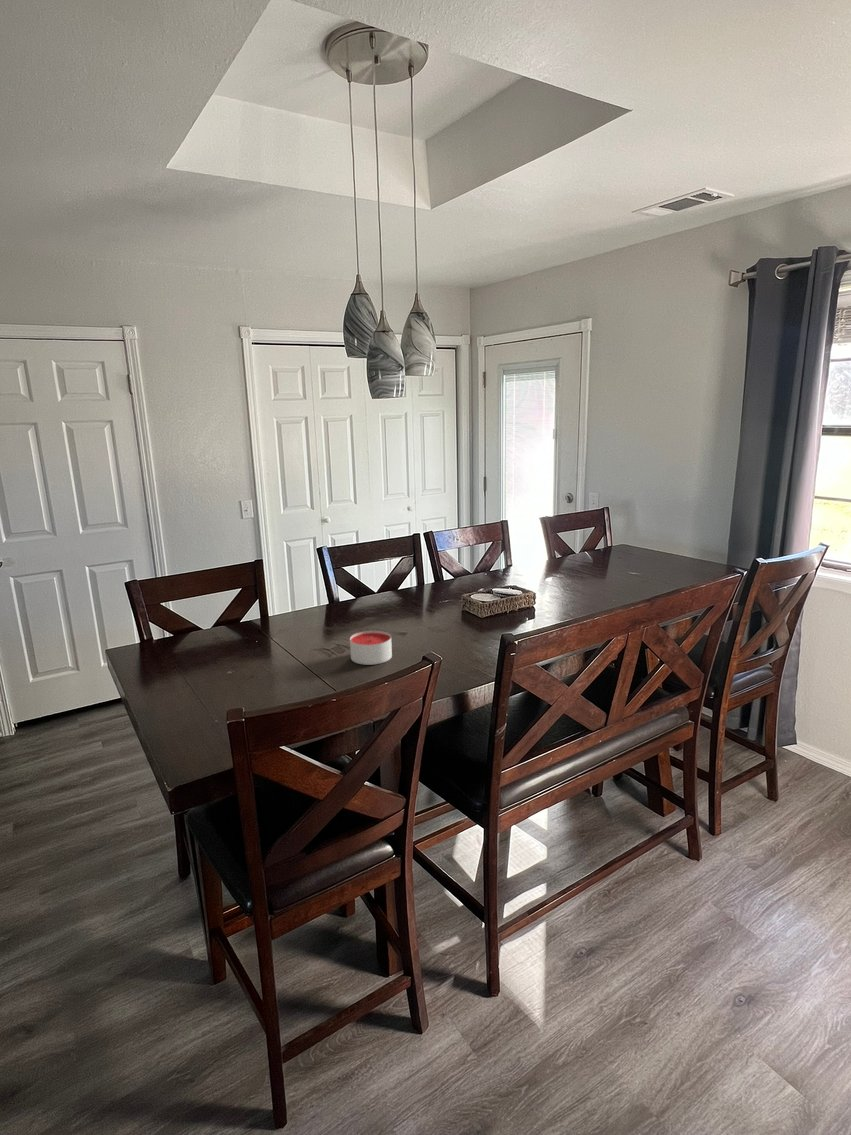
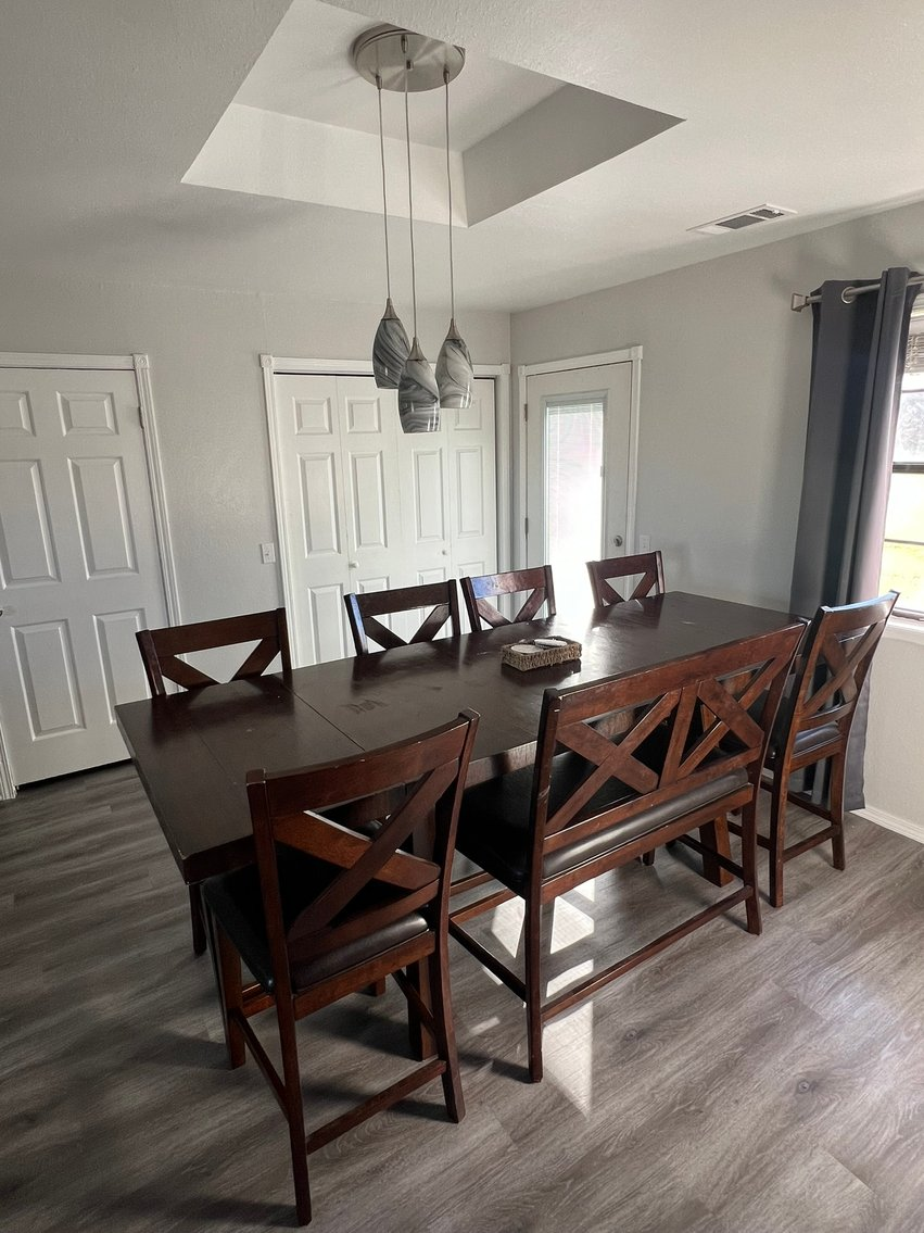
- candle [349,630,393,666]
